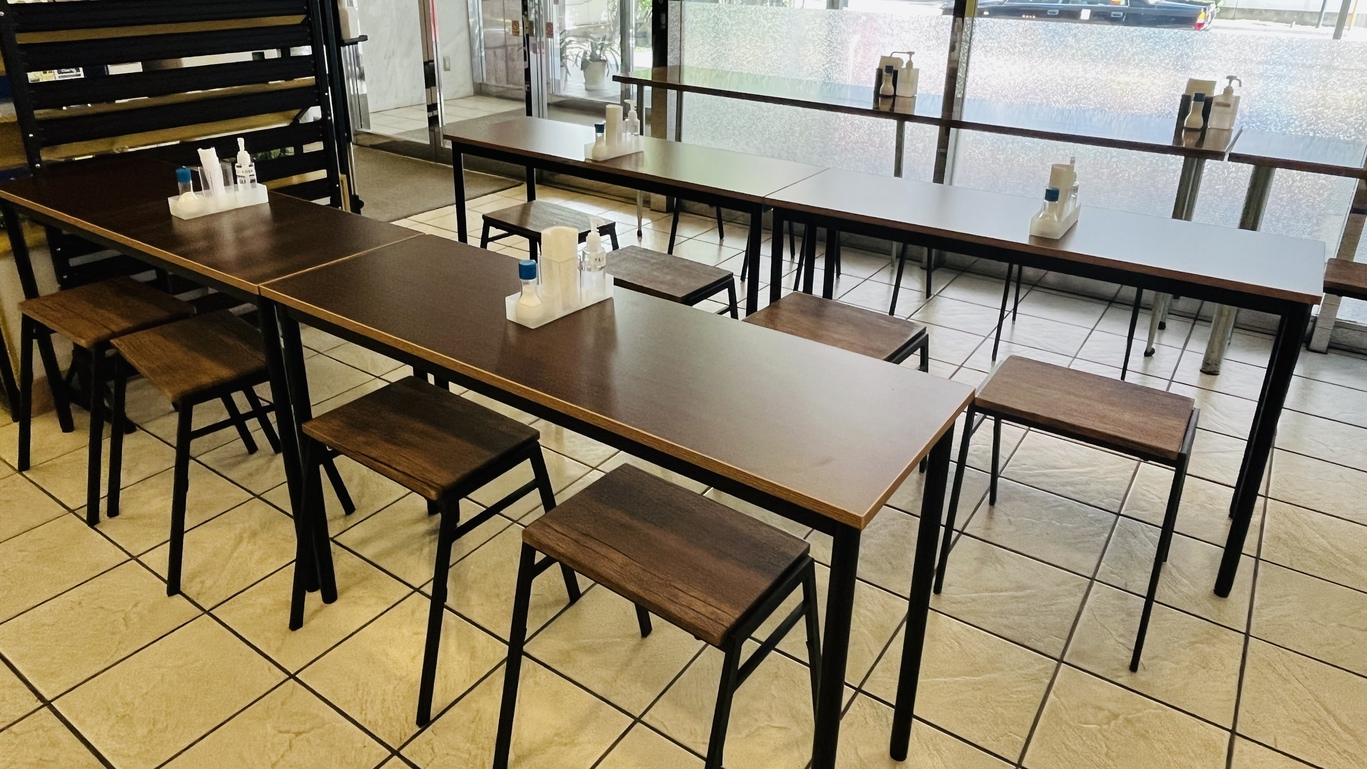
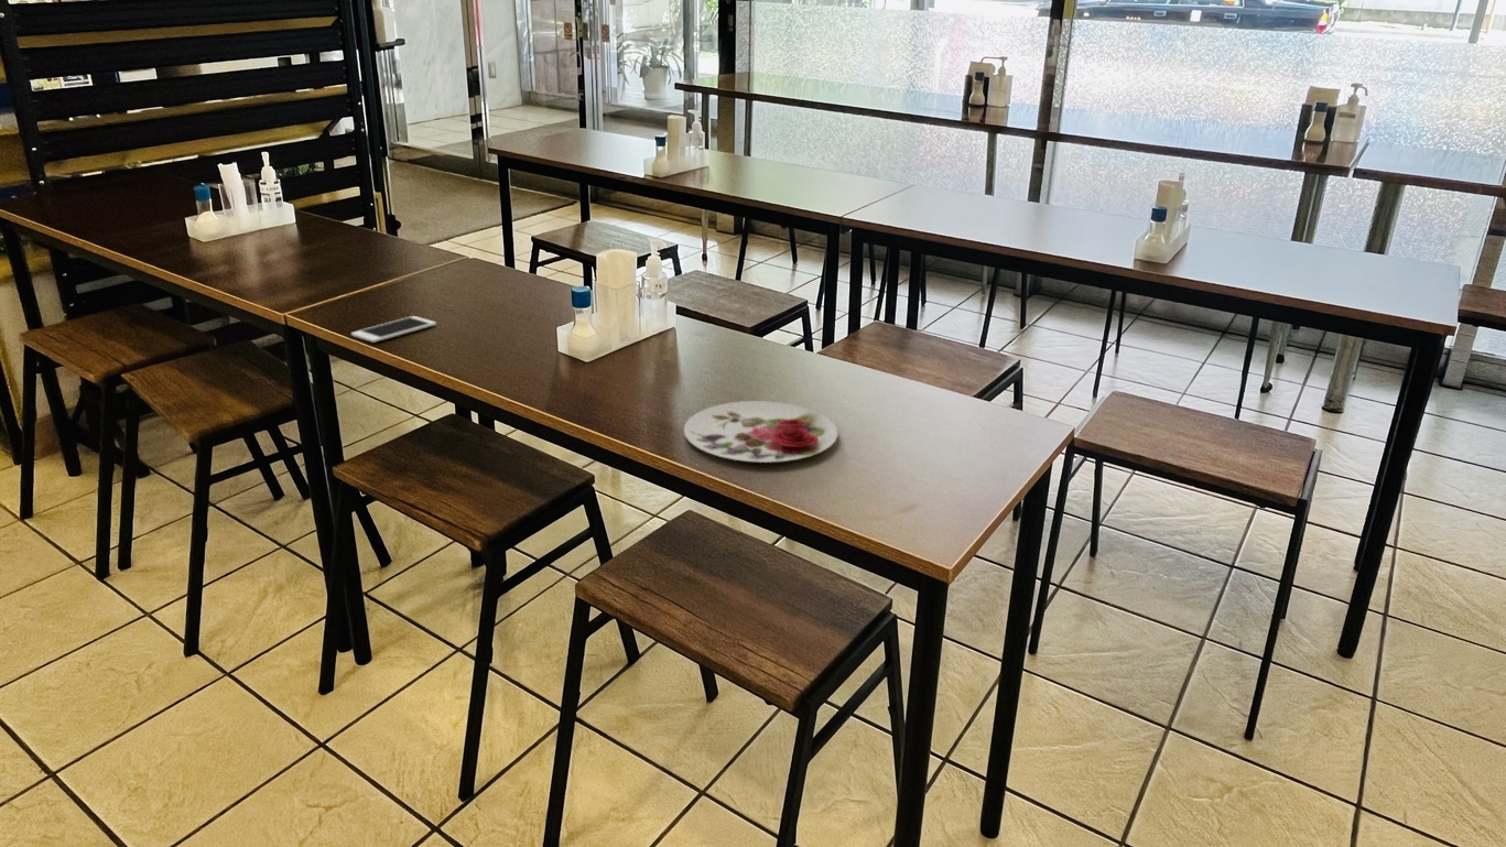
+ cell phone [350,315,437,344]
+ plate [682,400,839,464]
